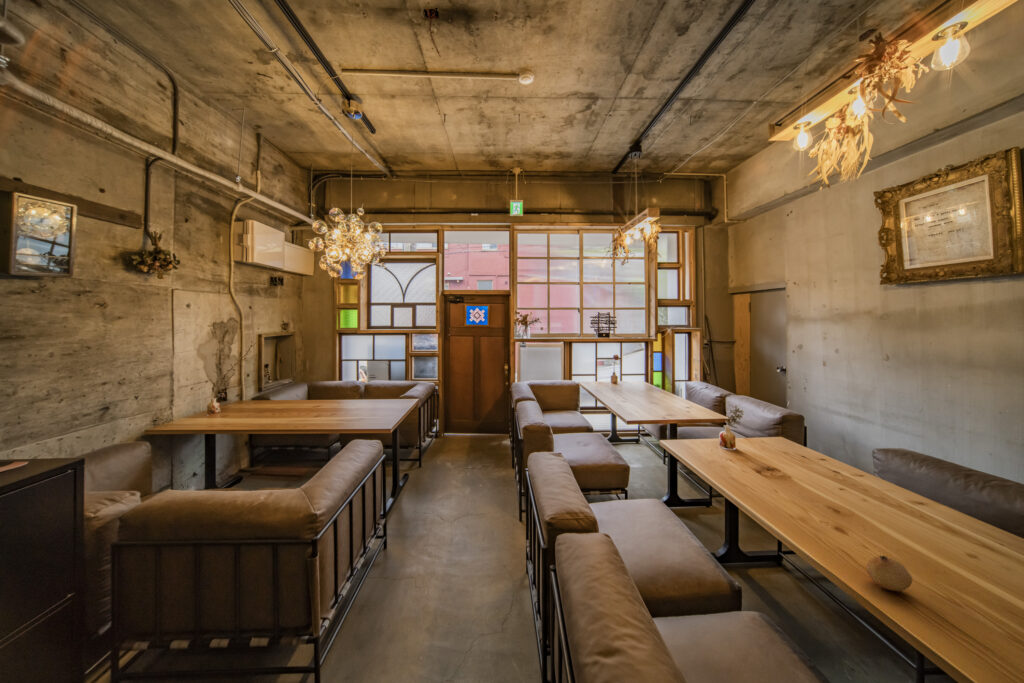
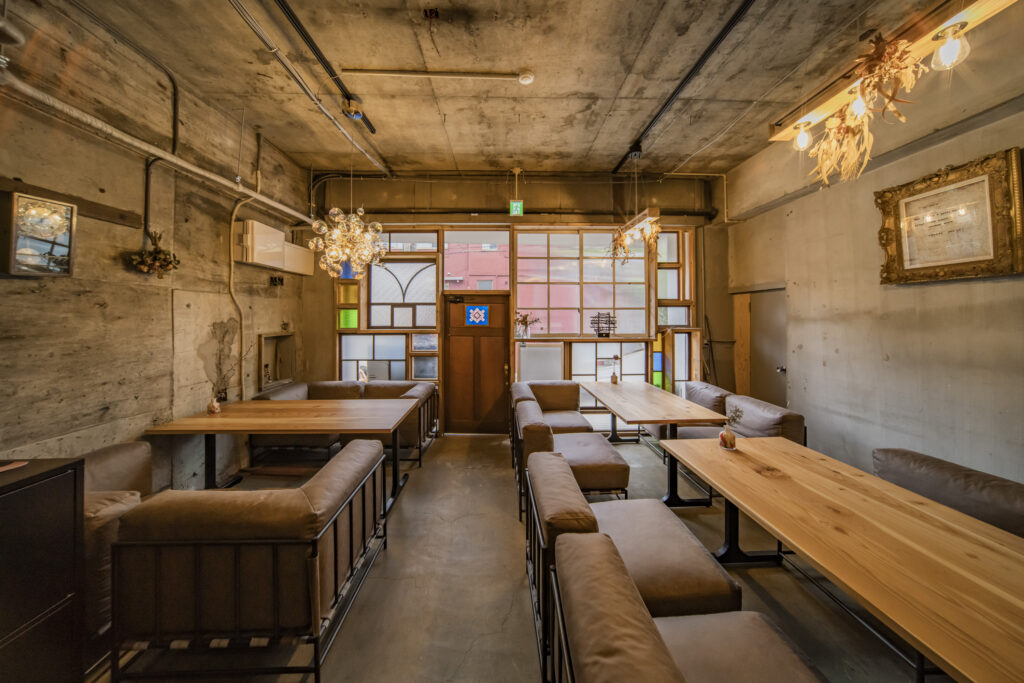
- fruit [865,554,913,592]
